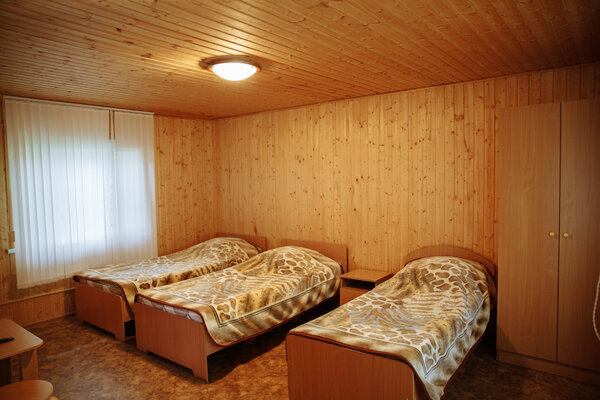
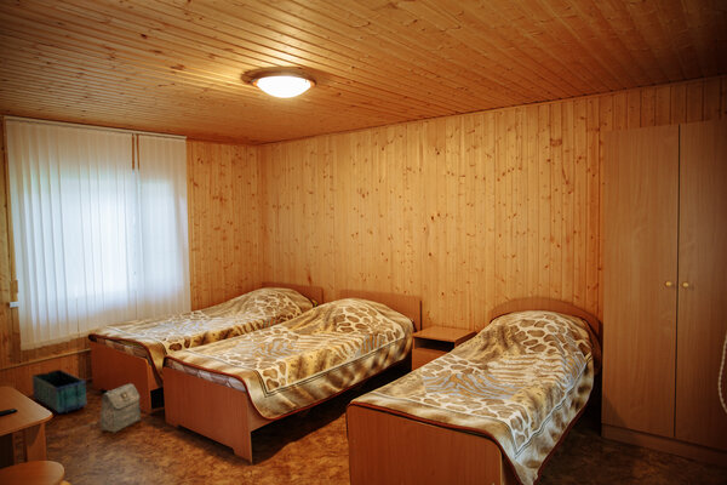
+ bag [99,383,142,434]
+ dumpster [30,369,87,415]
